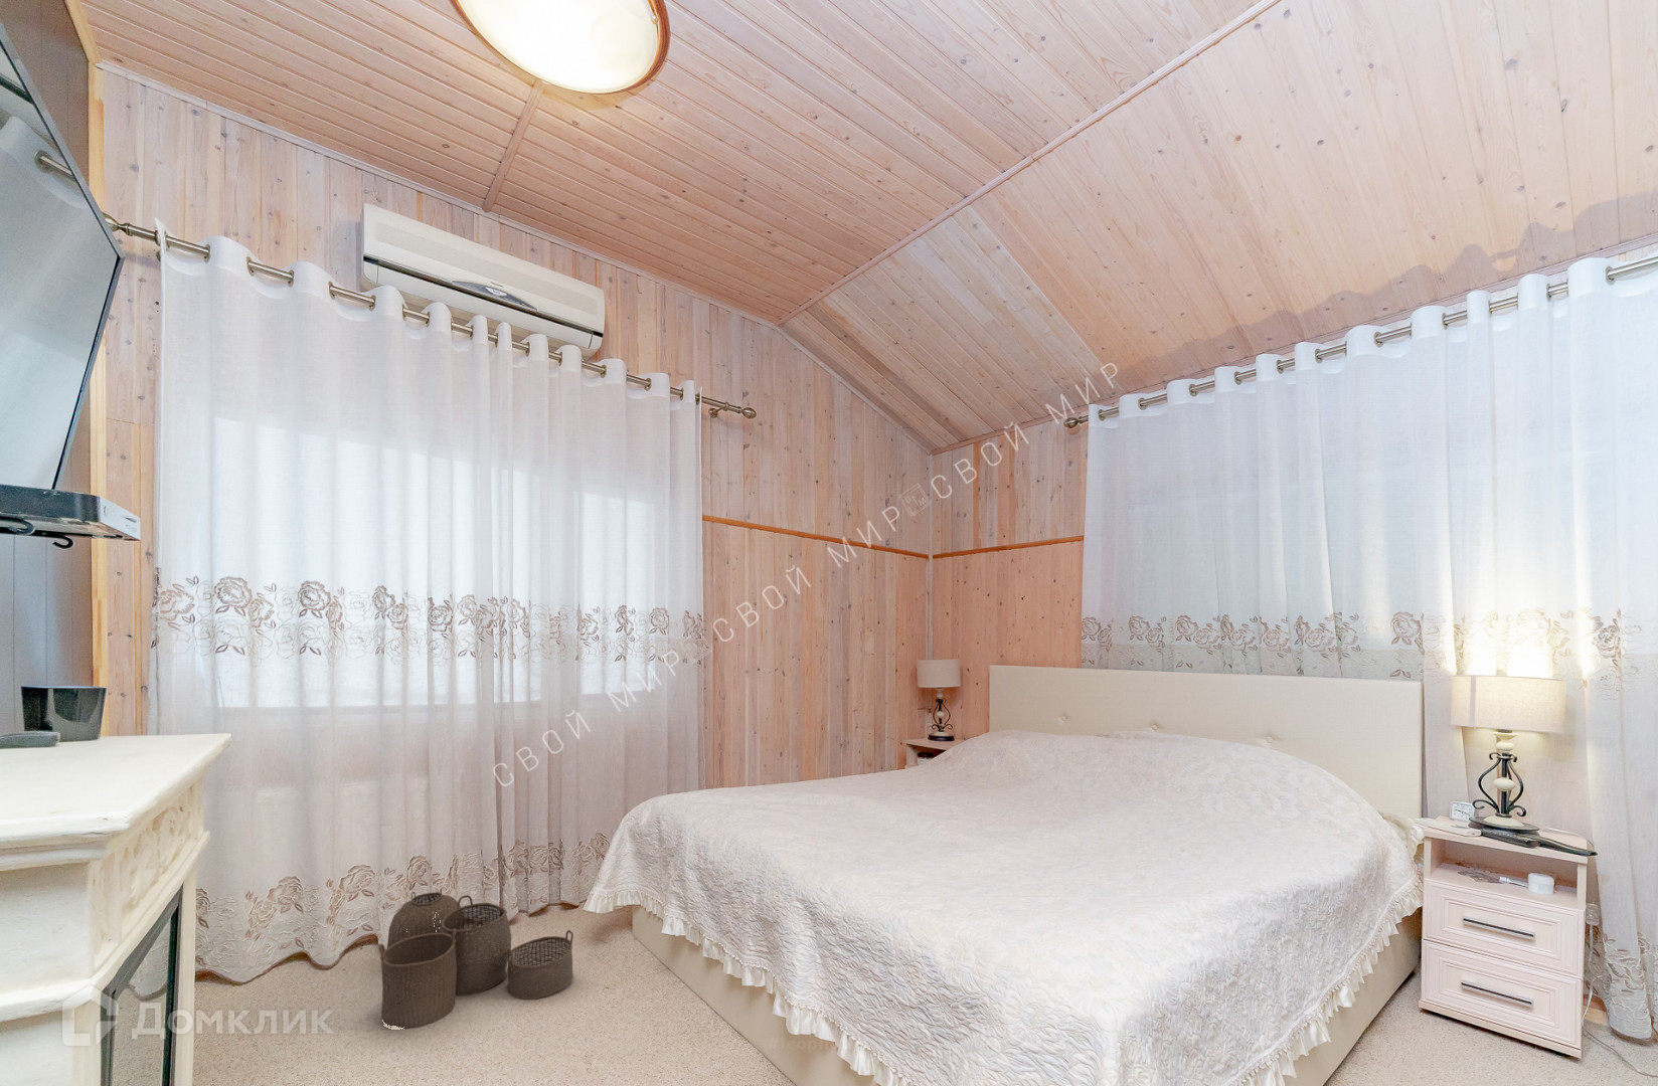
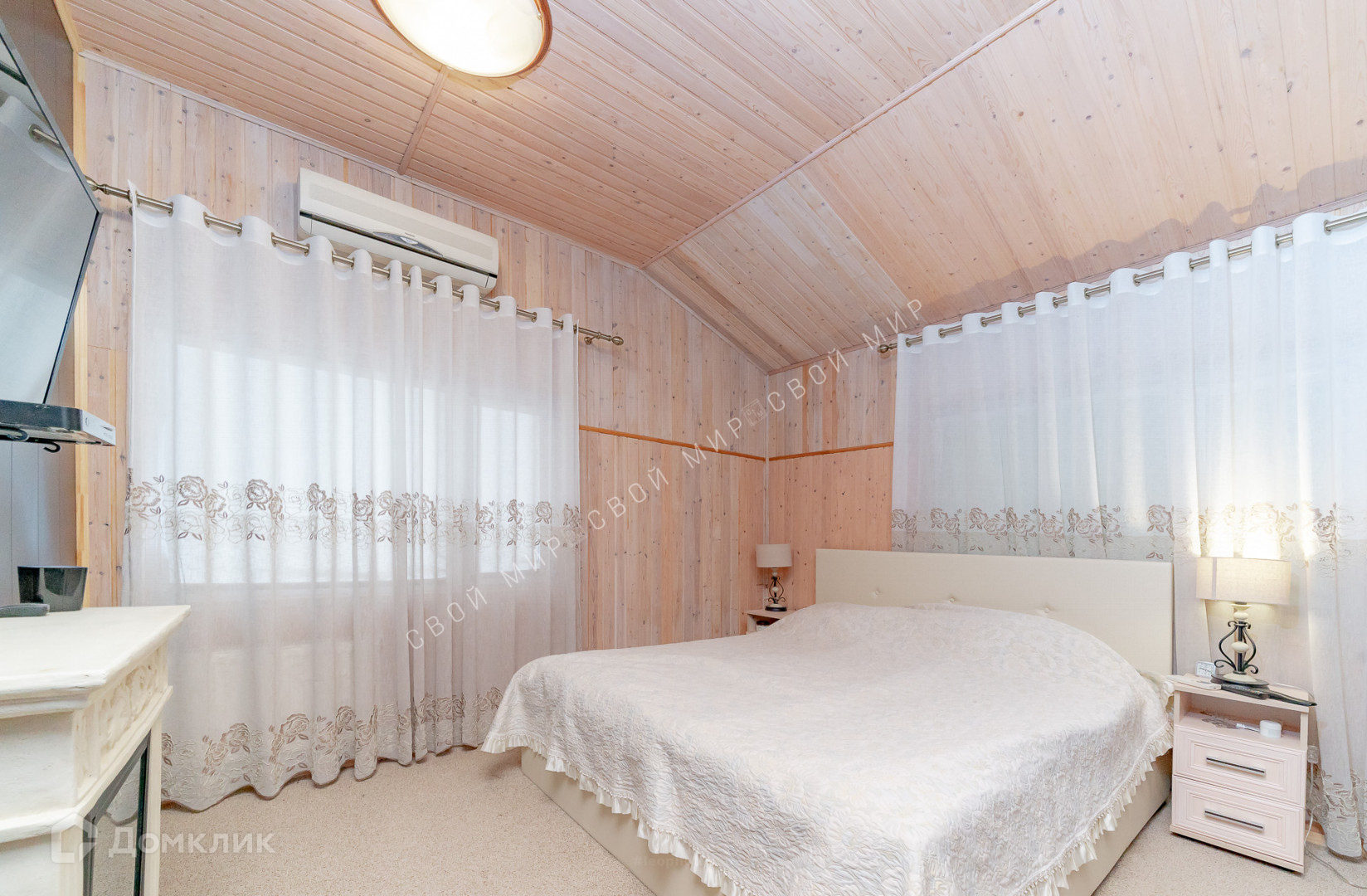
- woven basket [378,888,575,1030]
